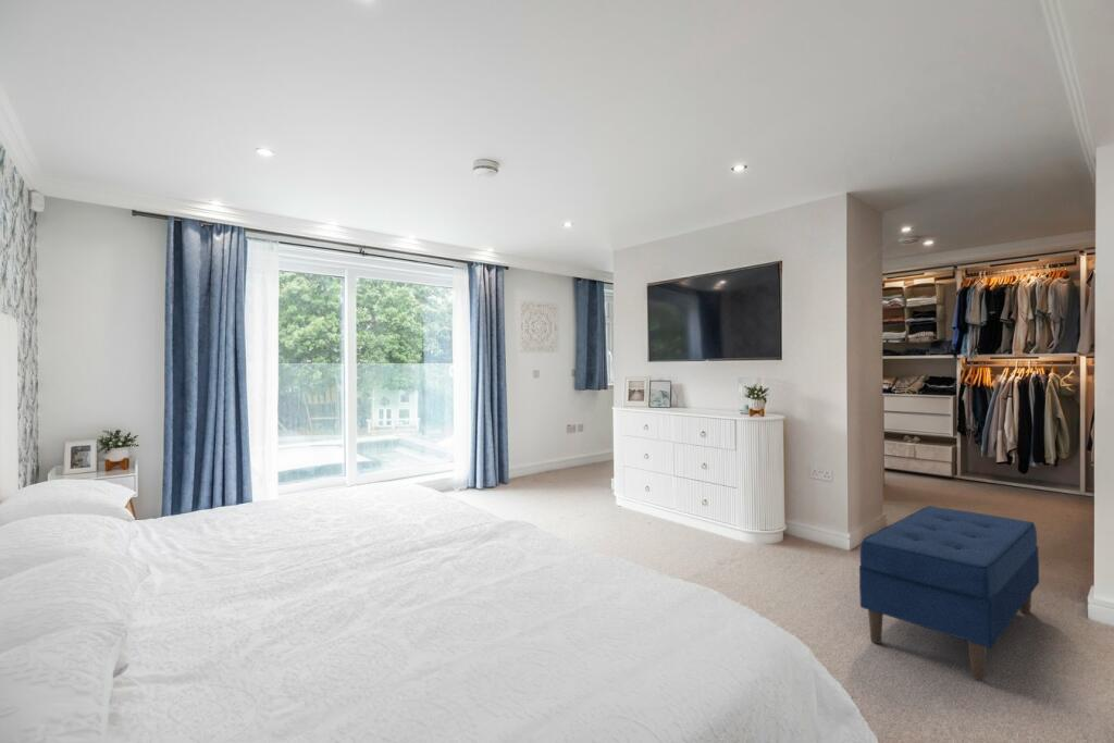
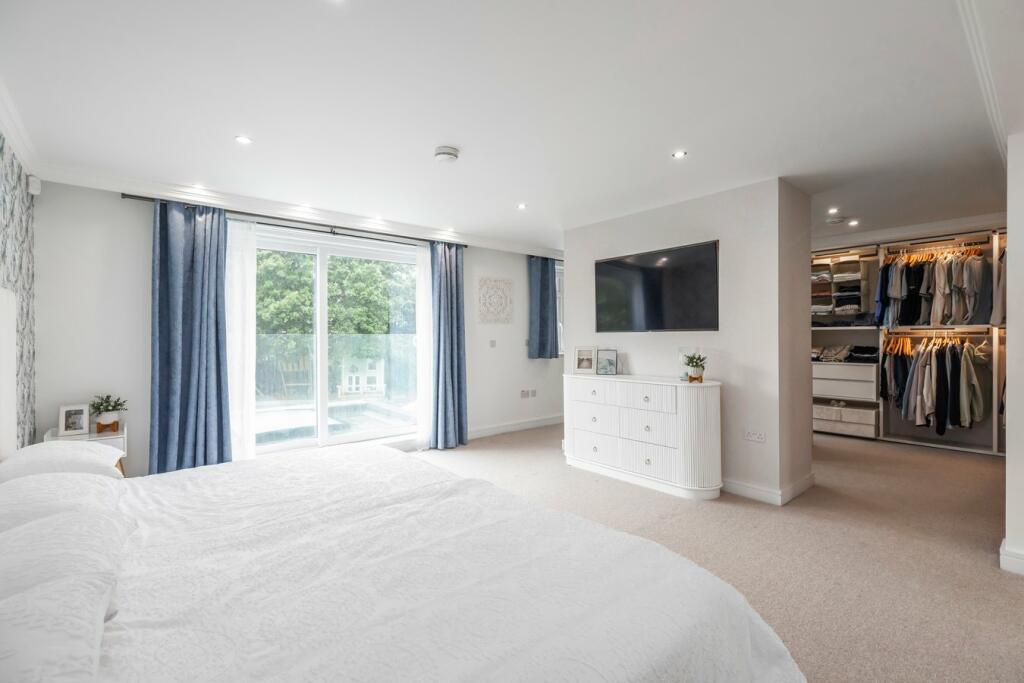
- bench [858,505,1040,681]
